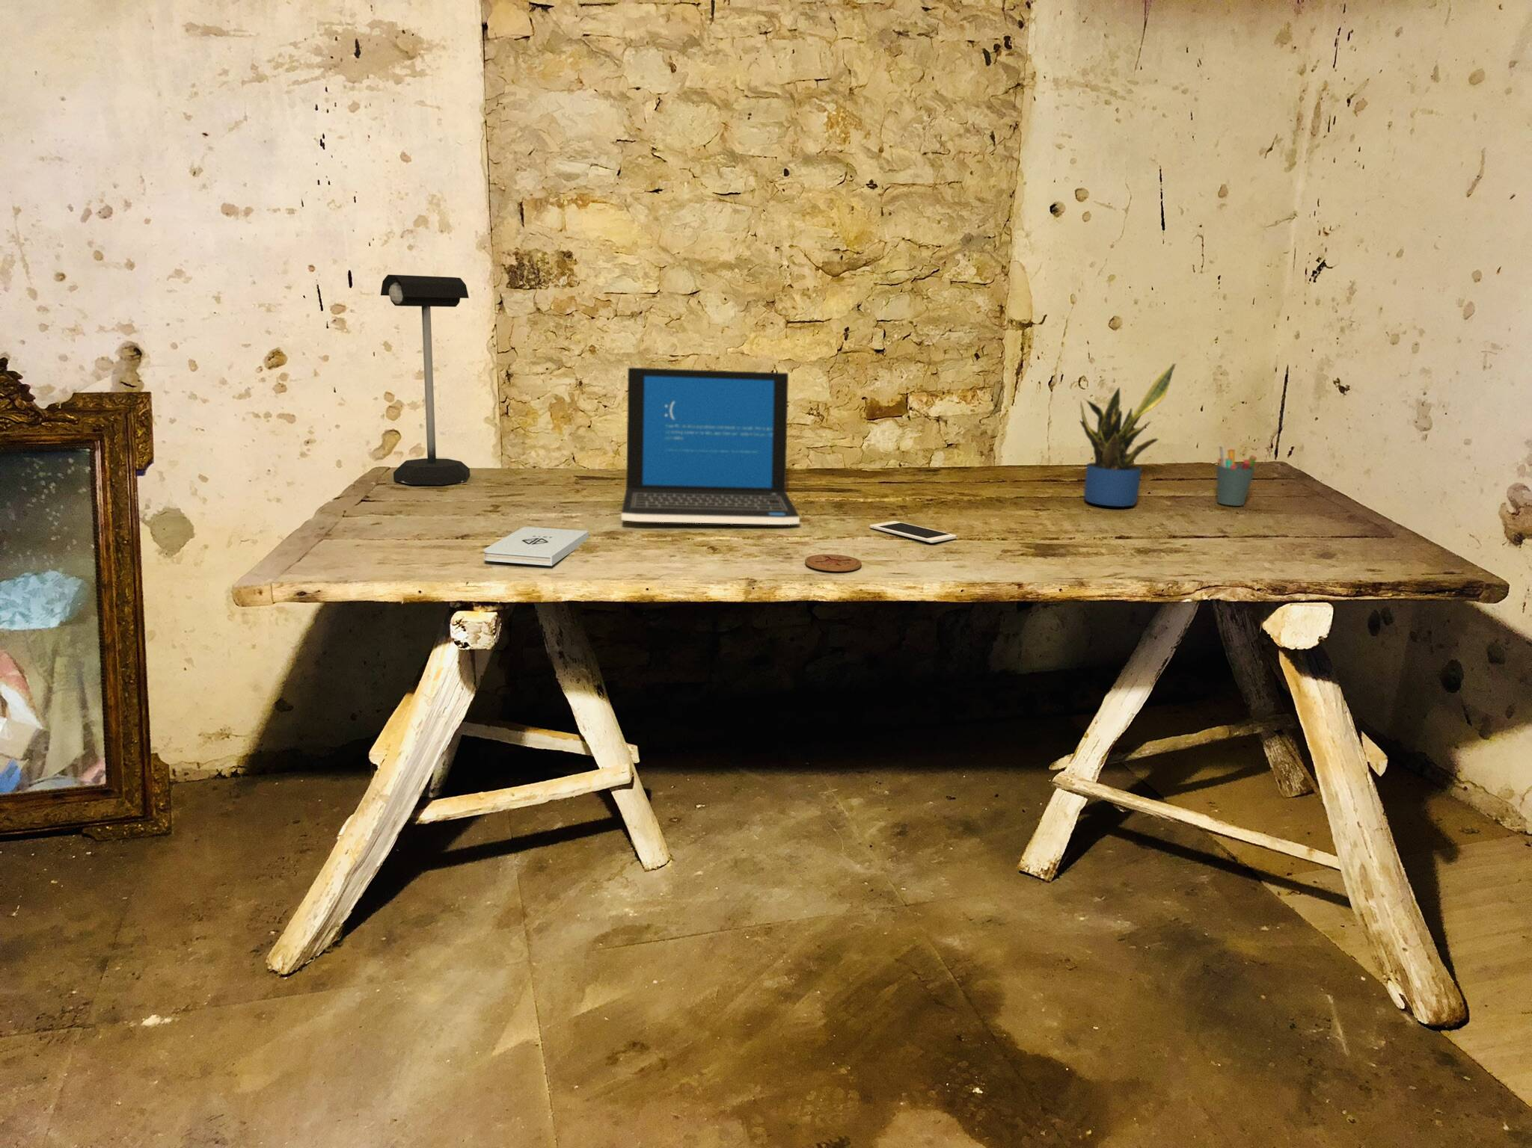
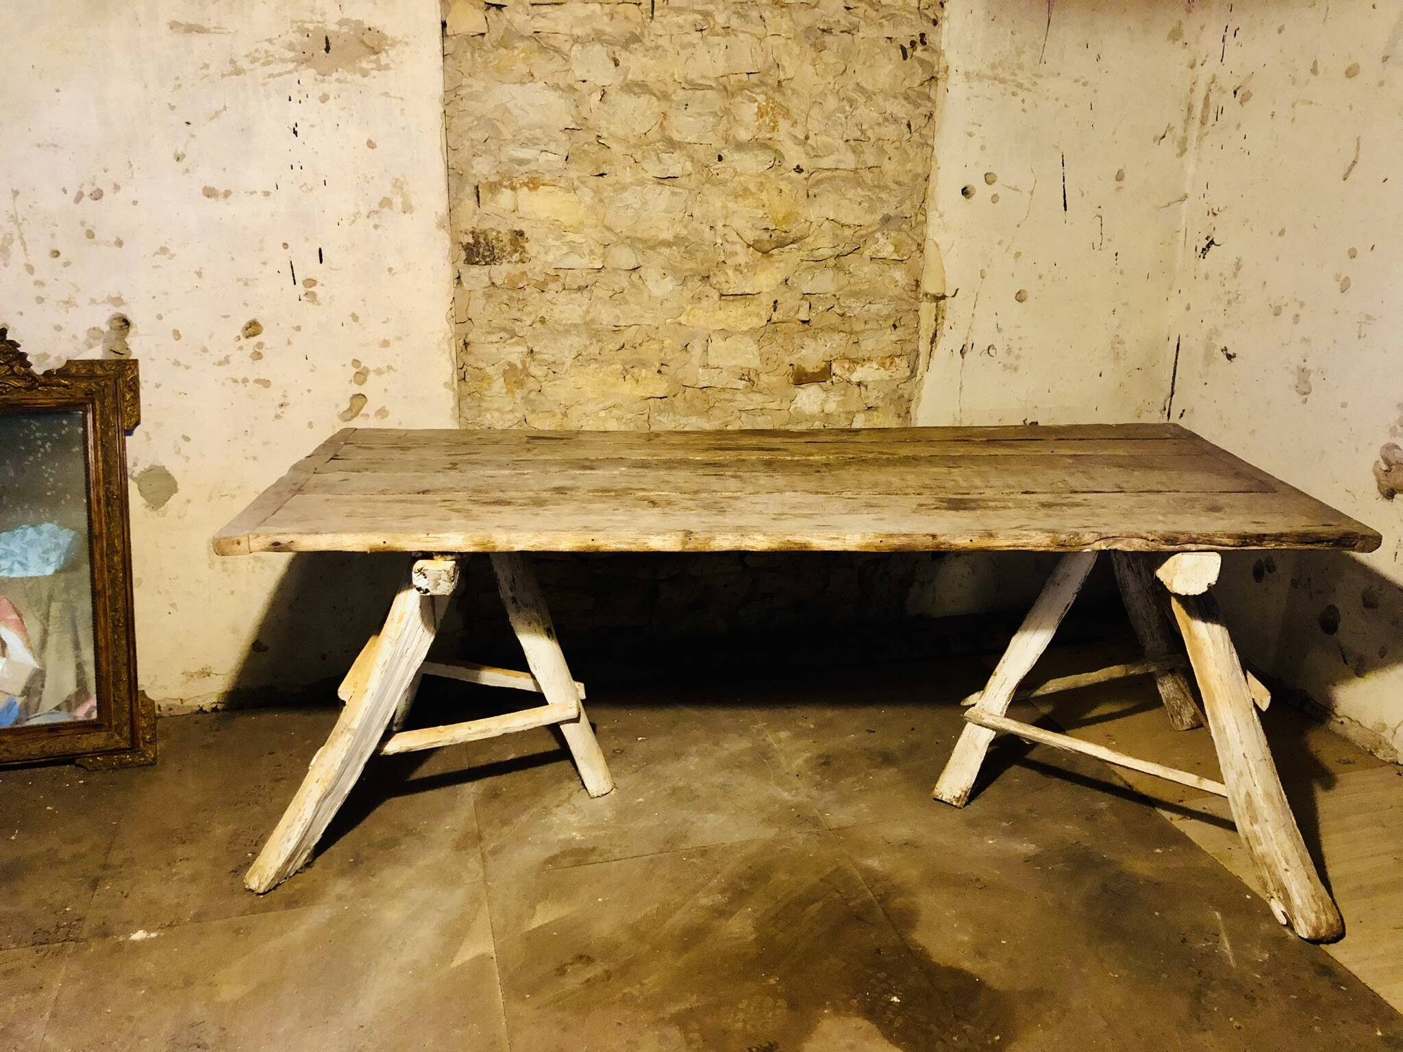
- pen holder [1216,445,1257,506]
- coaster [805,554,863,572]
- laptop [620,367,801,526]
- notepad [483,526,590,567]
- potted plant [1078,363,1176,508]
- cell phone [870,520,958,544]
- mailbox [380,274,470,486]
